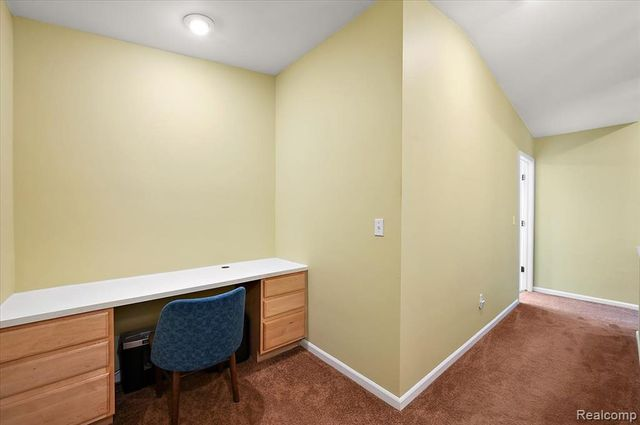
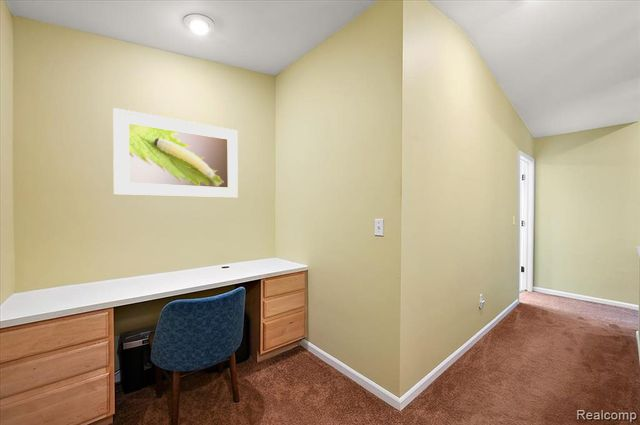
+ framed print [112,107,239,199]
